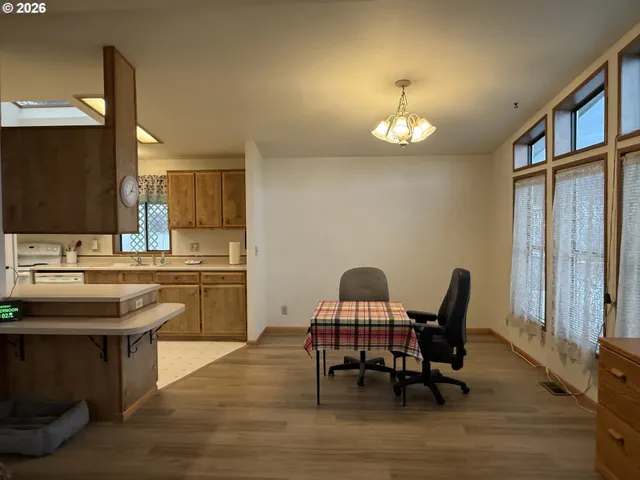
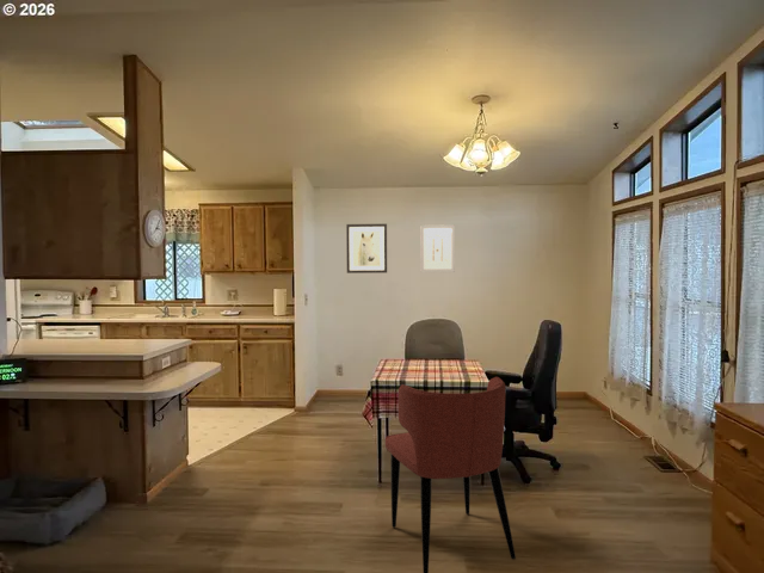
+ wall art [345,223,388,275]
+ dining chair [384,376,517,573]
+ wall art [420,223,456,273]
